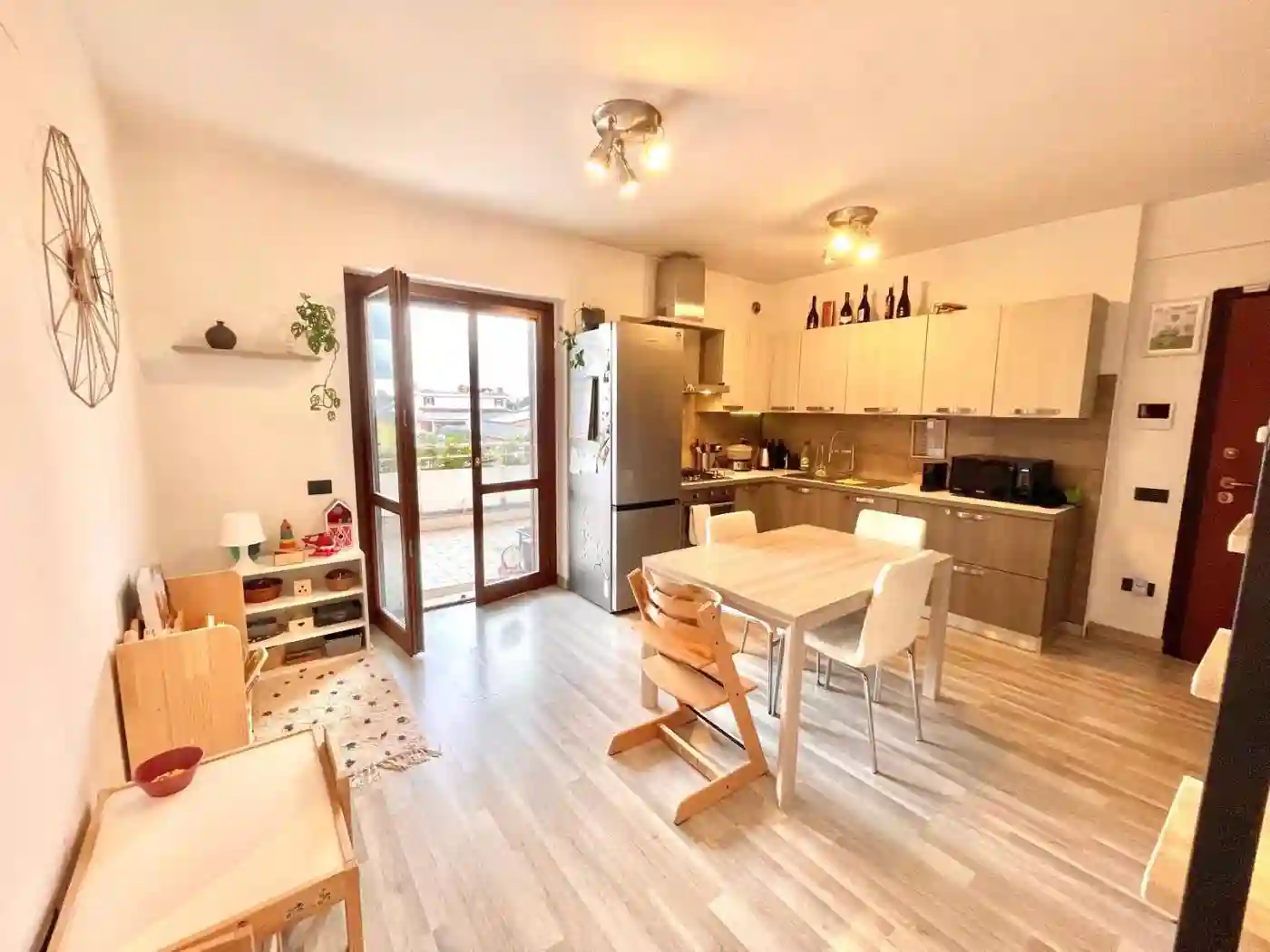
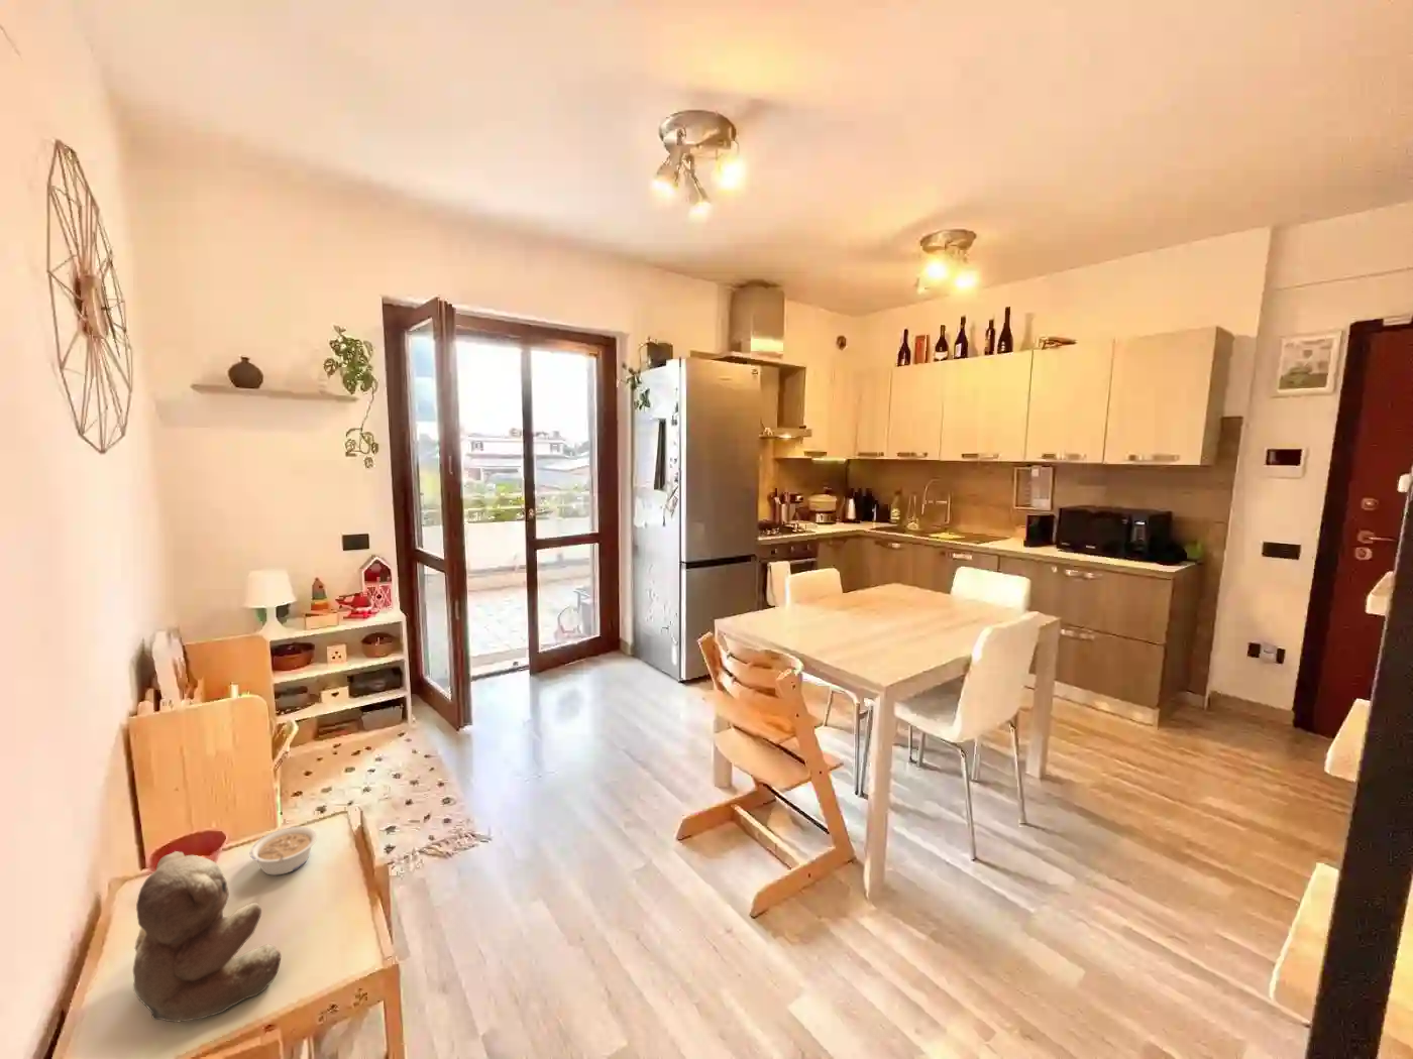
+ teddy bear [132,850,281,1022]
+ legume [249,827,318,877]
